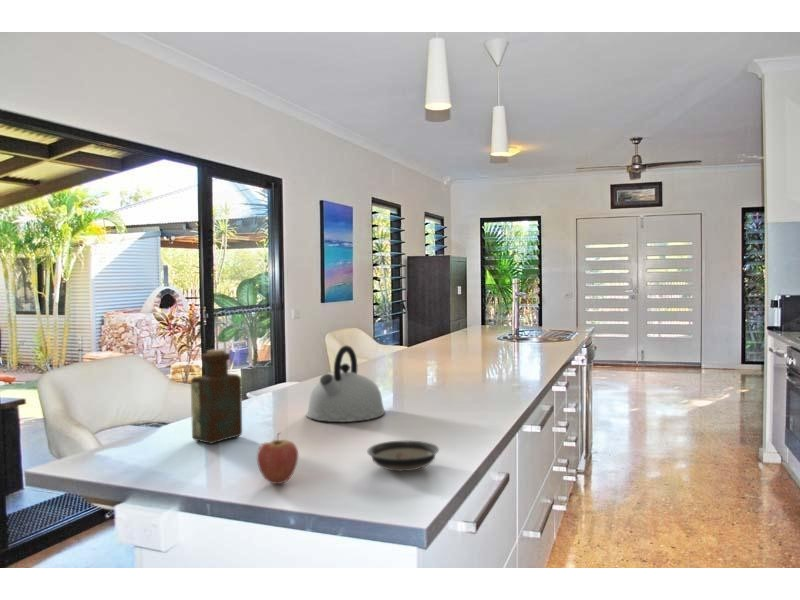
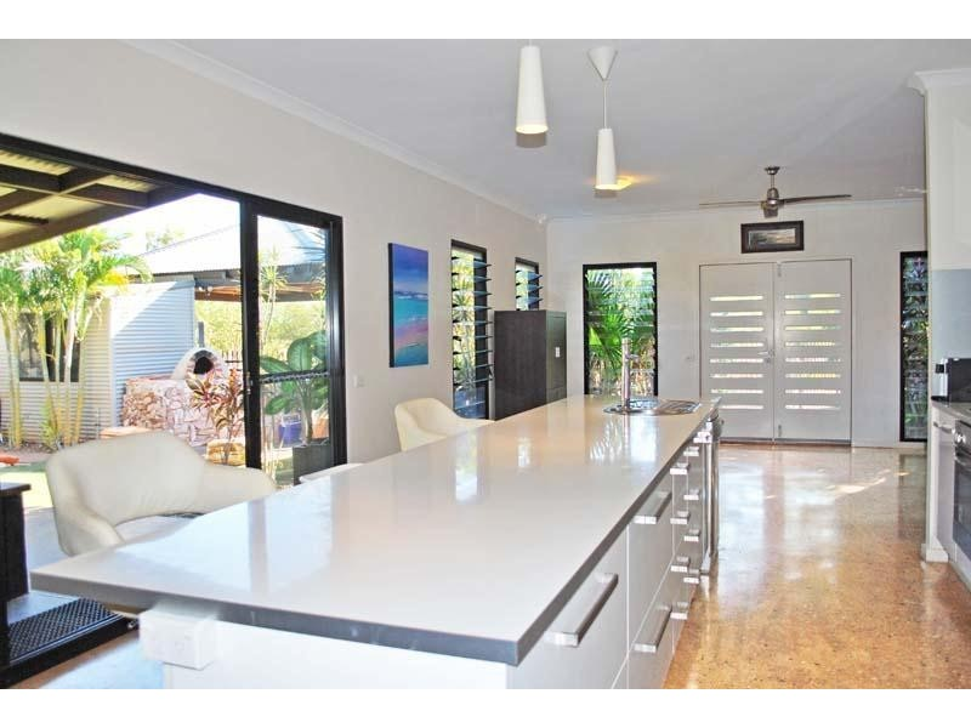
- kettle [306,344,386,423]
- fruit [256,431,299,485]
- saucer [366,440,440,472]
- bottle [190,348,243,445]
